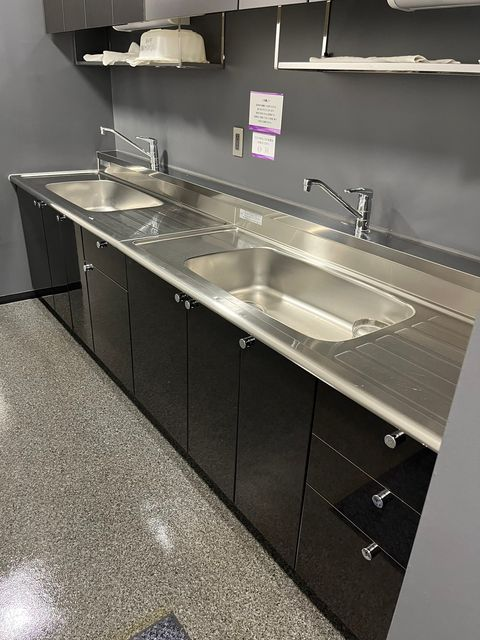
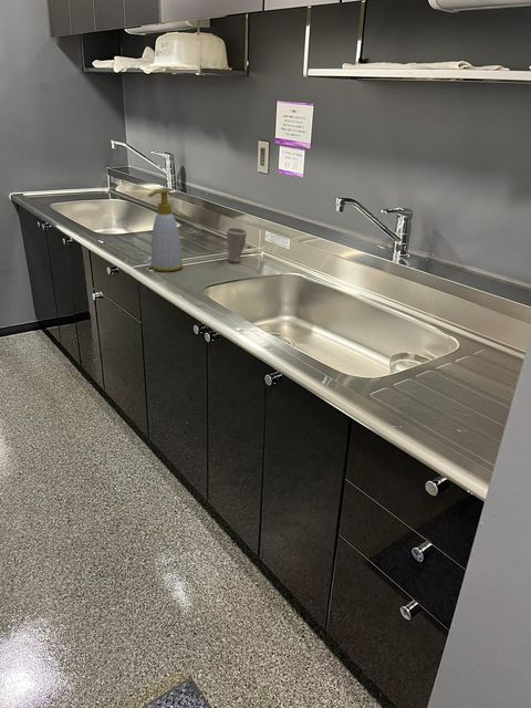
+ soap bottle [147,189,184,272]
+ cup [226,226,248,263]
